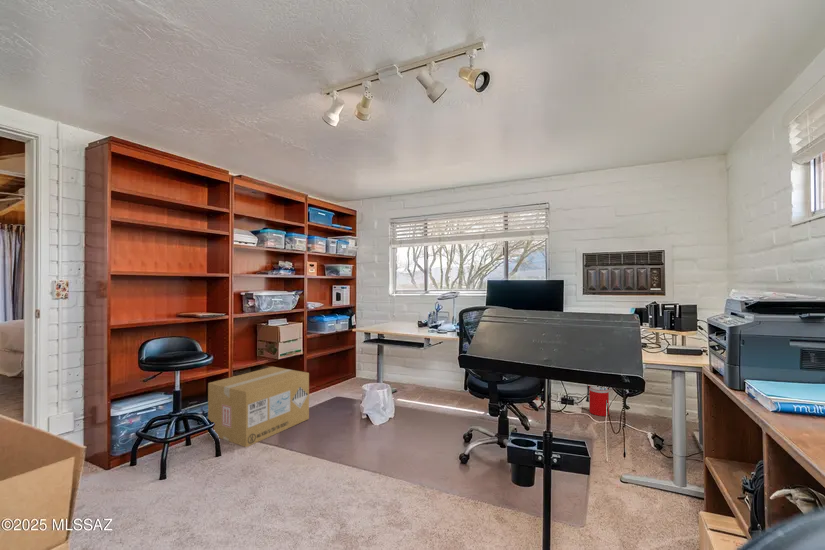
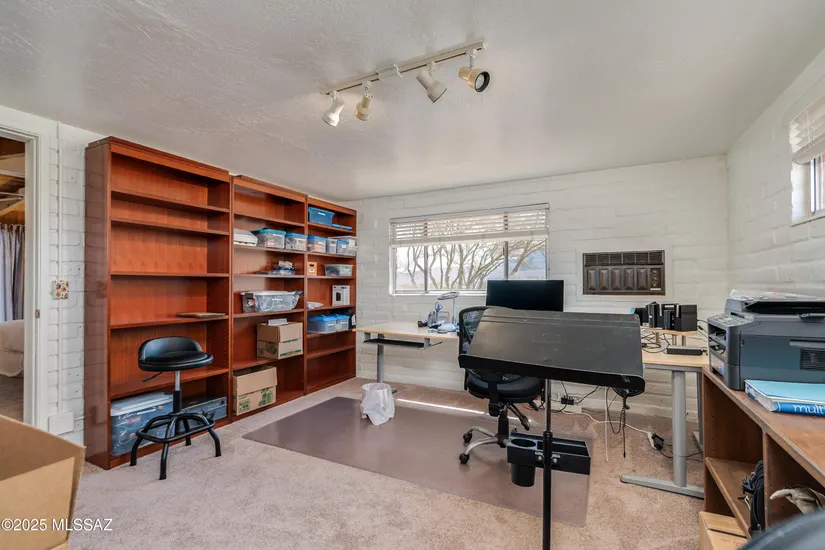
- fire extinguisher [585,385,610,417]
- cardboard box [207,366,310,448]
